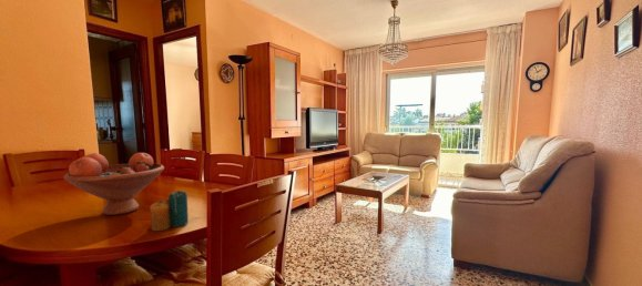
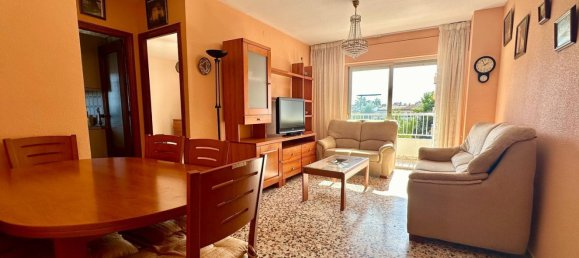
- fruit bowl [62,152,165,216]
- candle [150,190,190,232]
